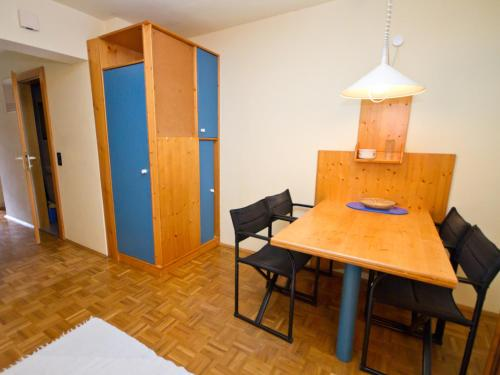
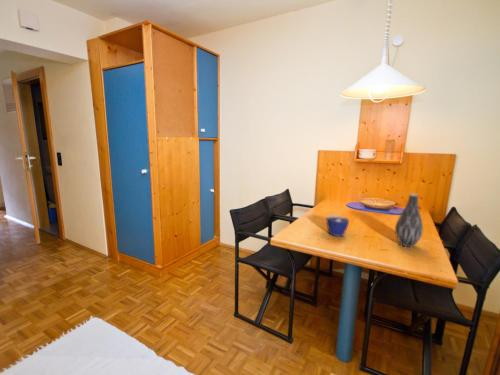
+ cup [325,214,350,237]
+ vase [394,193,424,249]
